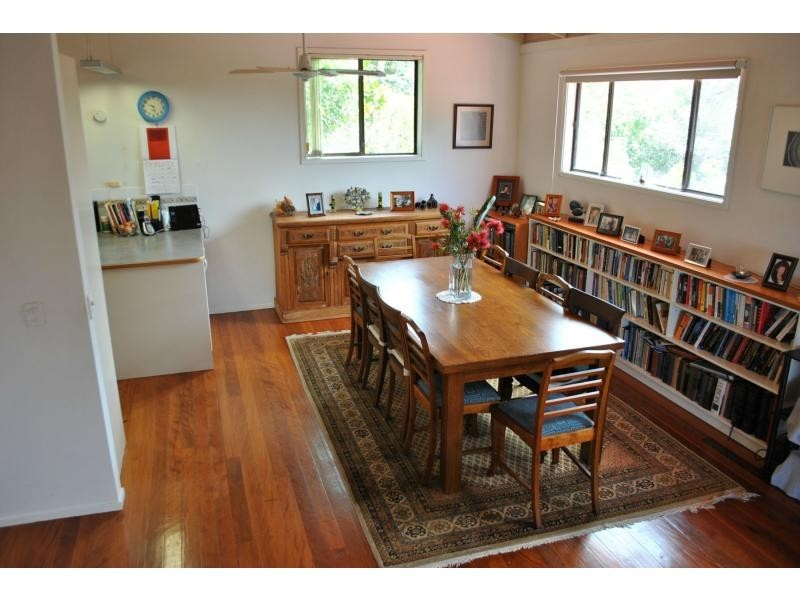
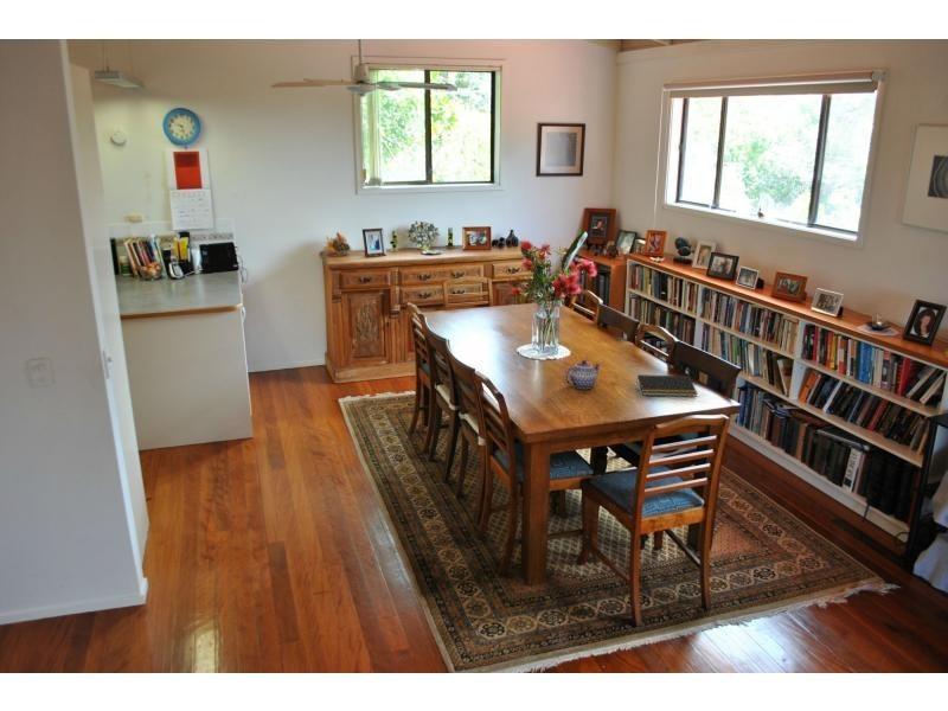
+ notepad [635,373,698,397]
+ teapot [564,359,602,390]
